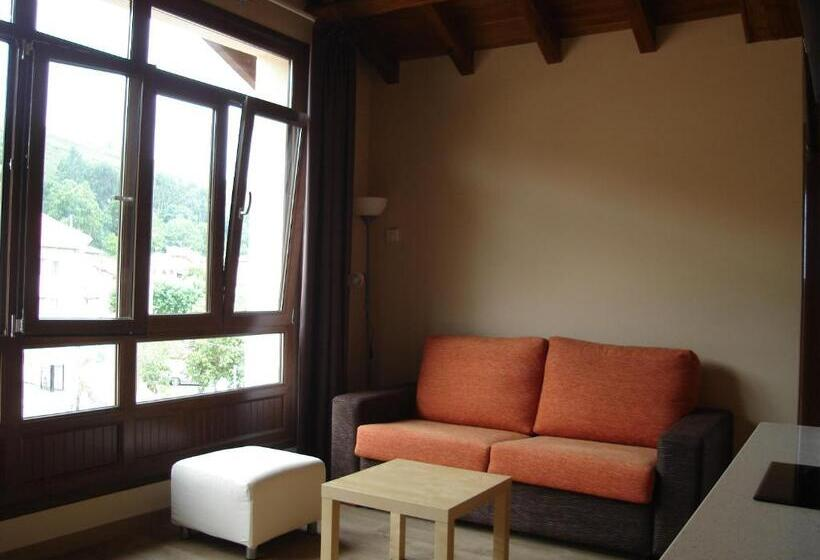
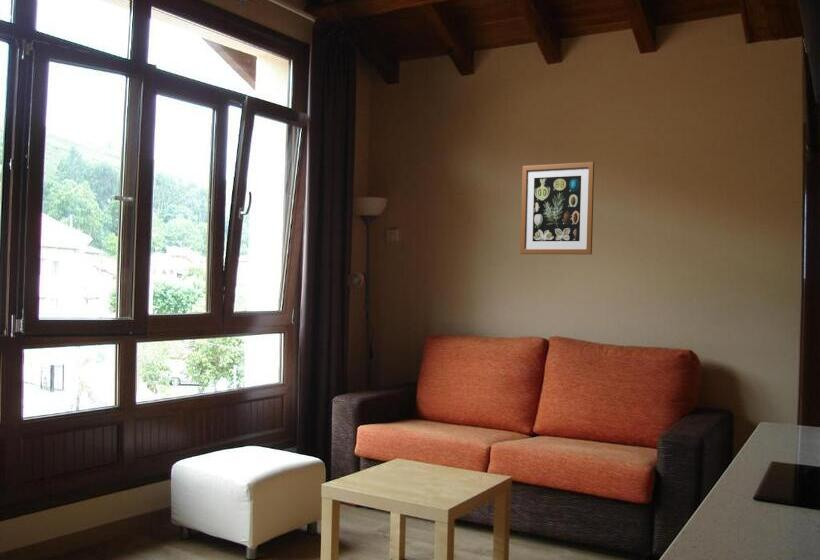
+ wall art [519,161,595,255]
